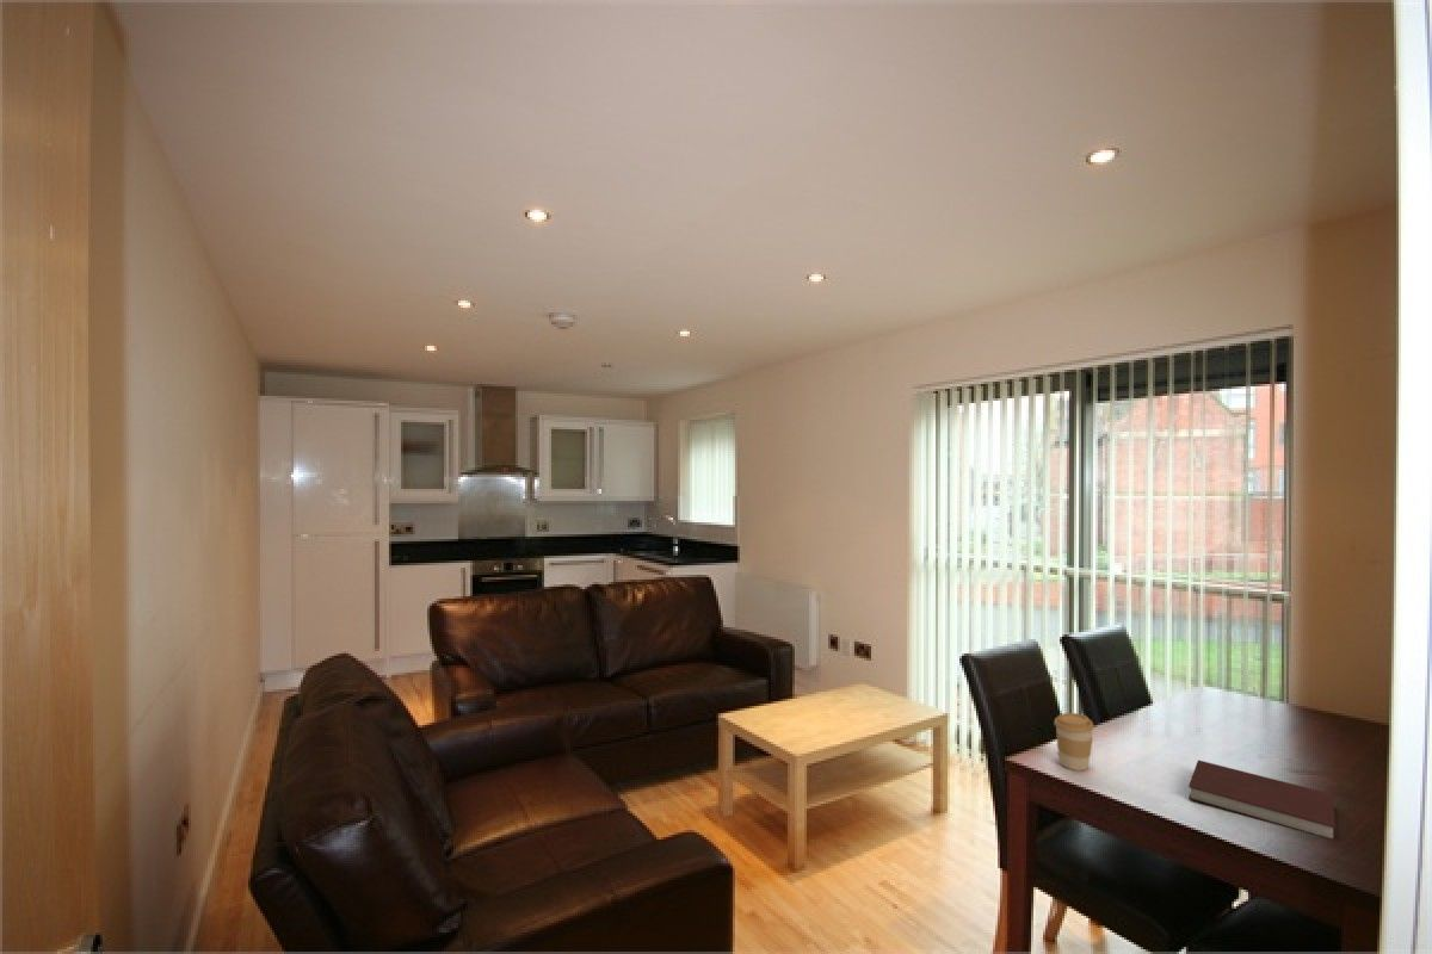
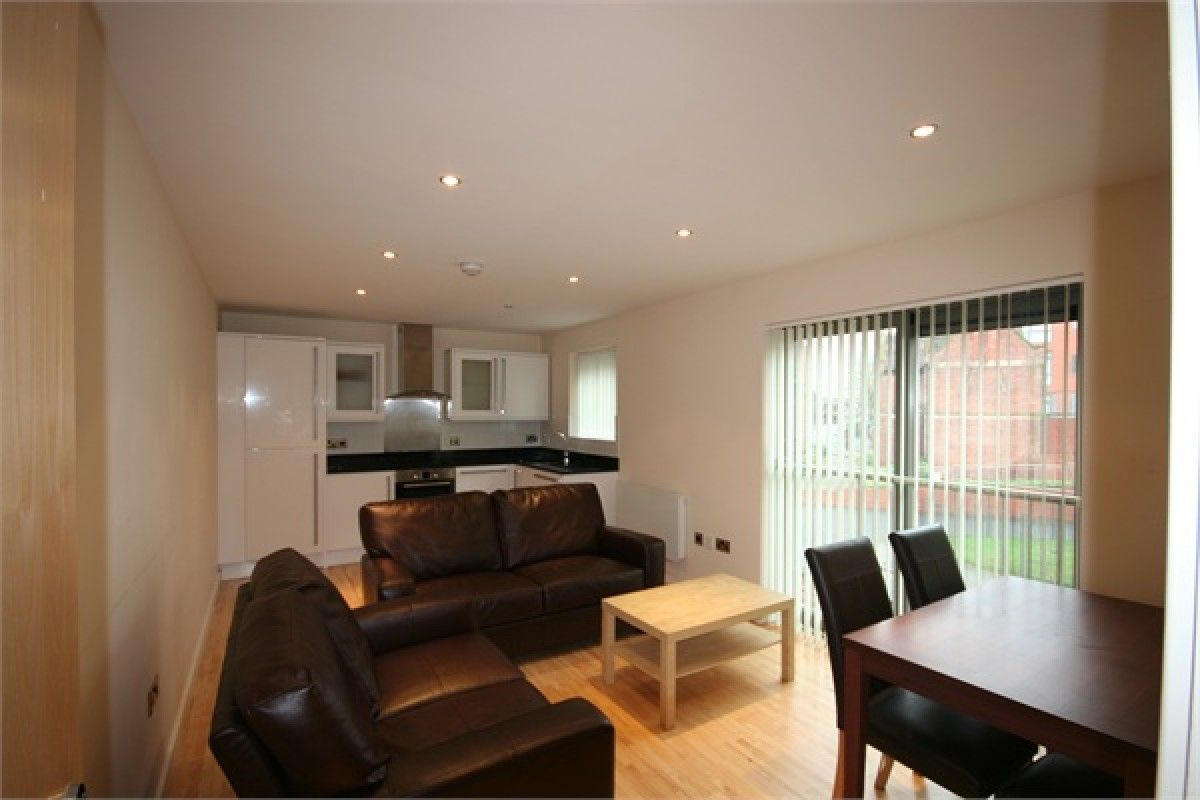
- notebook [1187,758,1337,840]
- coffee cup [1053,712,1095,772]
